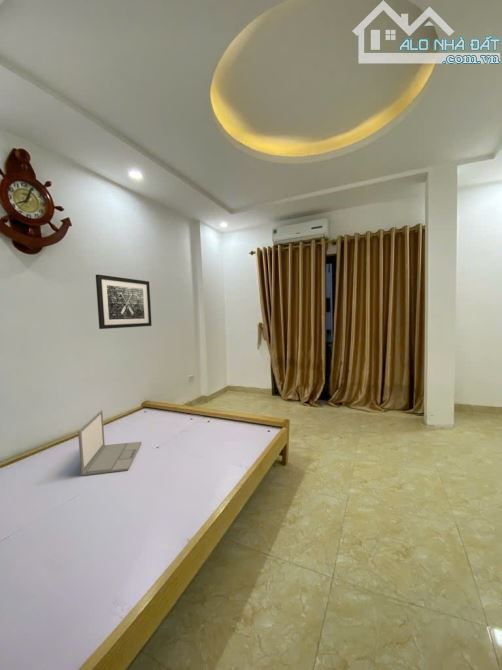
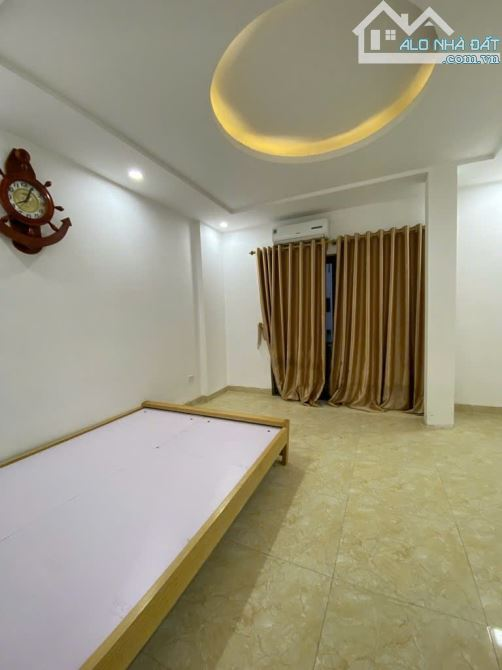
- wall art [95,273,153,330]
- laptop [77,409,142,477]
